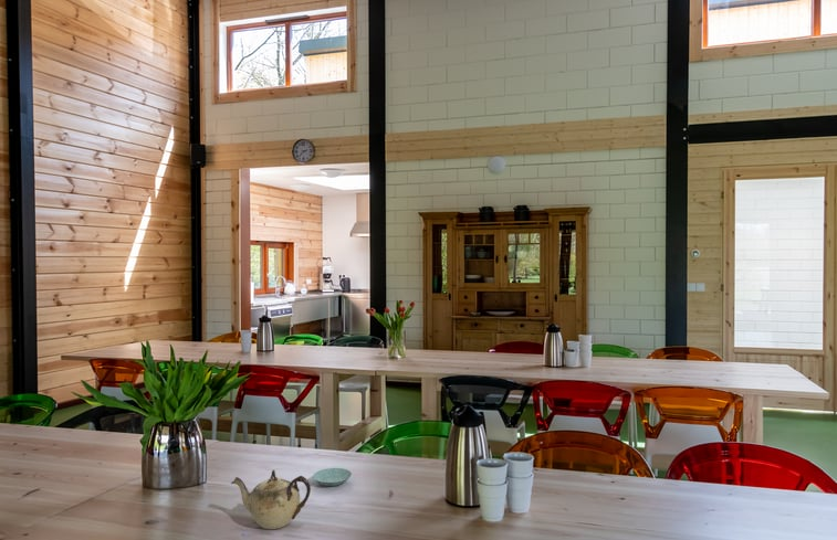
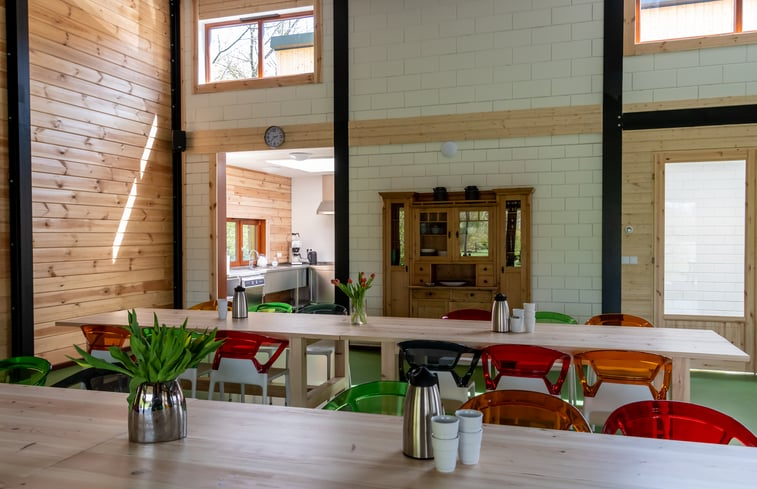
- teapot [230,469,312,530]
- saucer [312,467,353,487]
